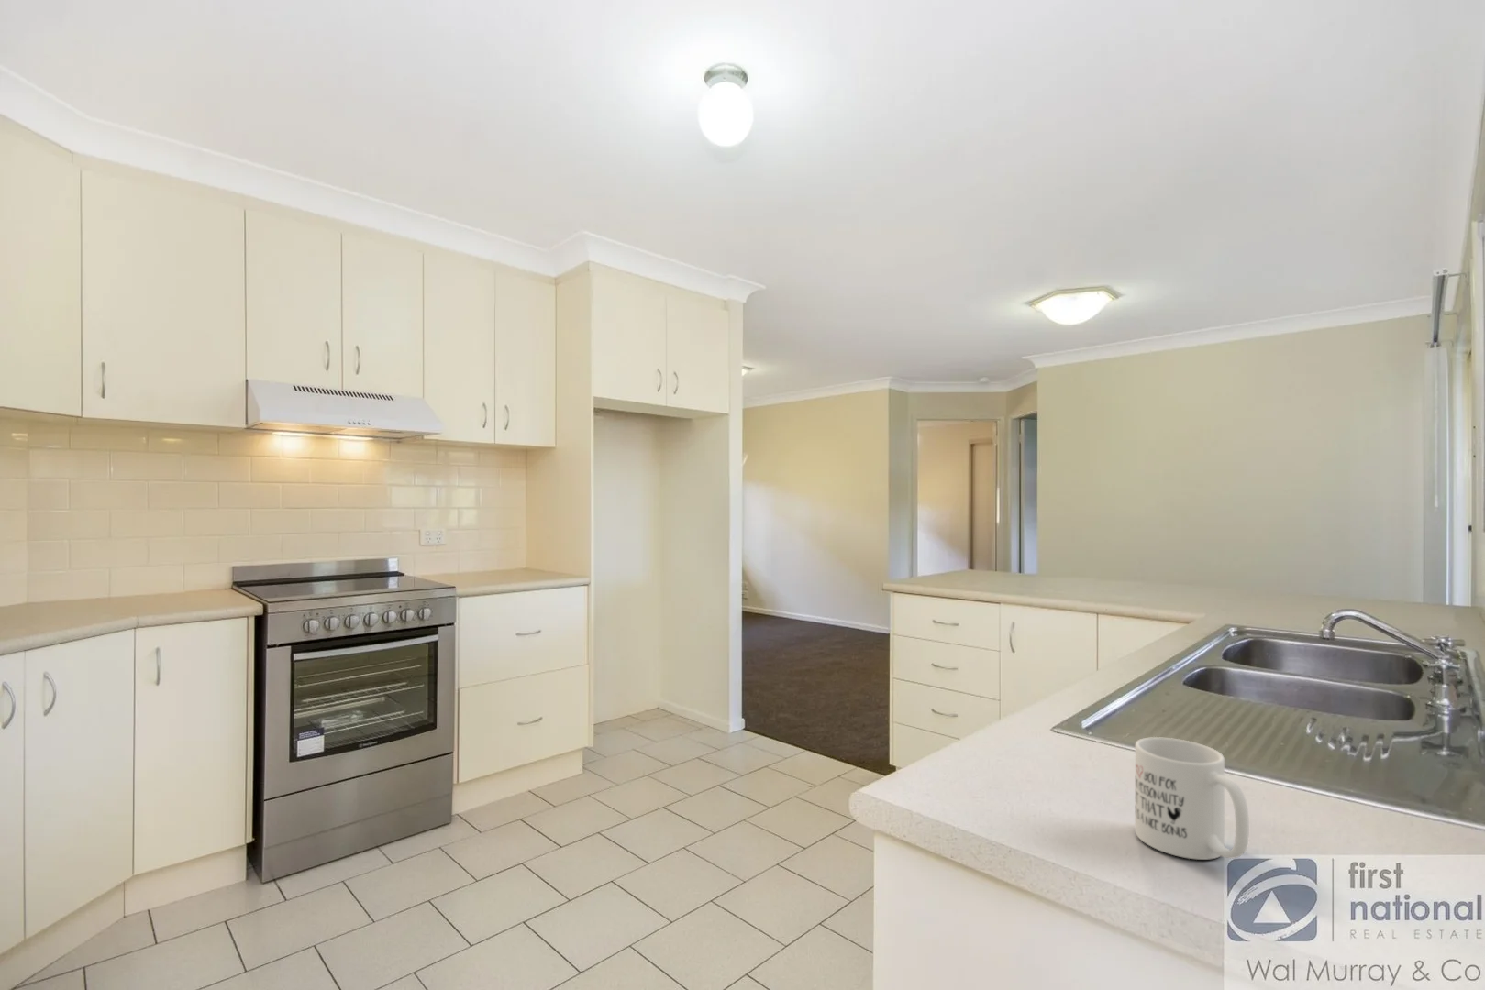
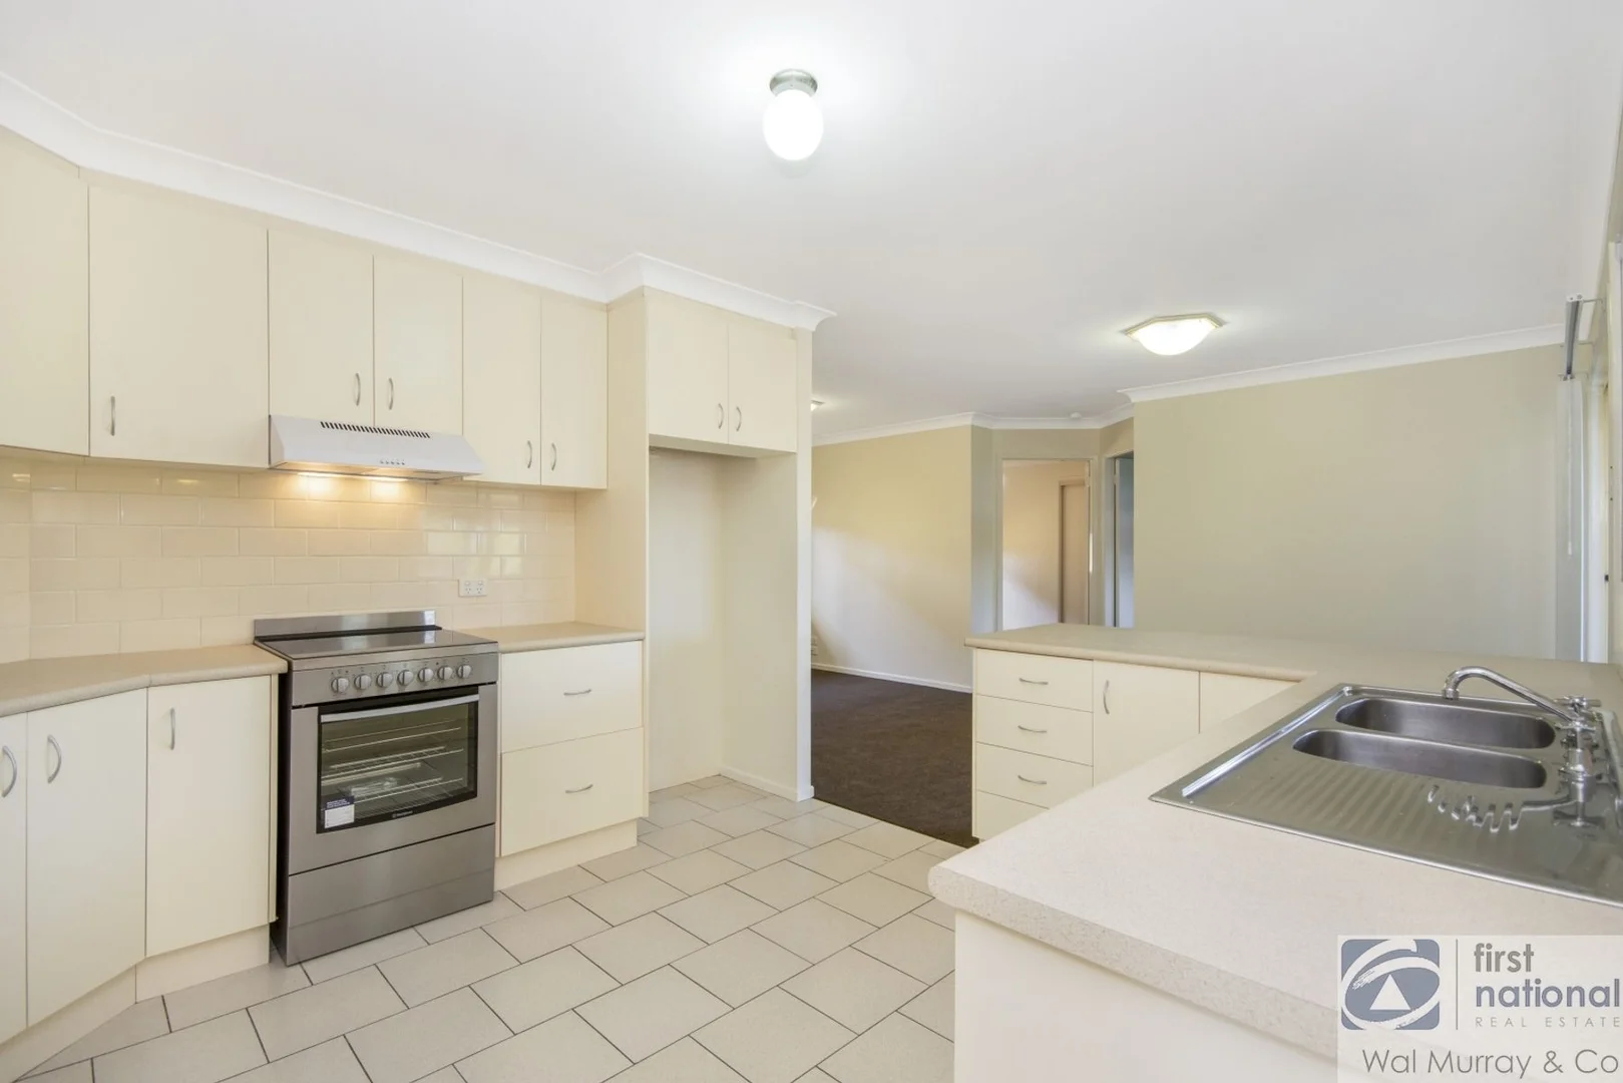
- mug [1134,736,1251,861]
